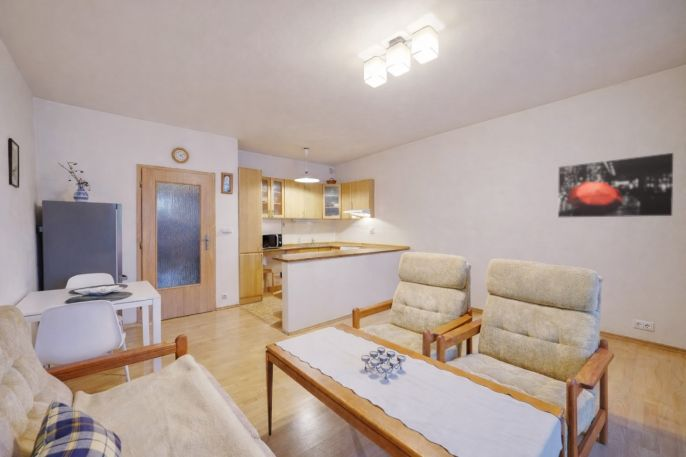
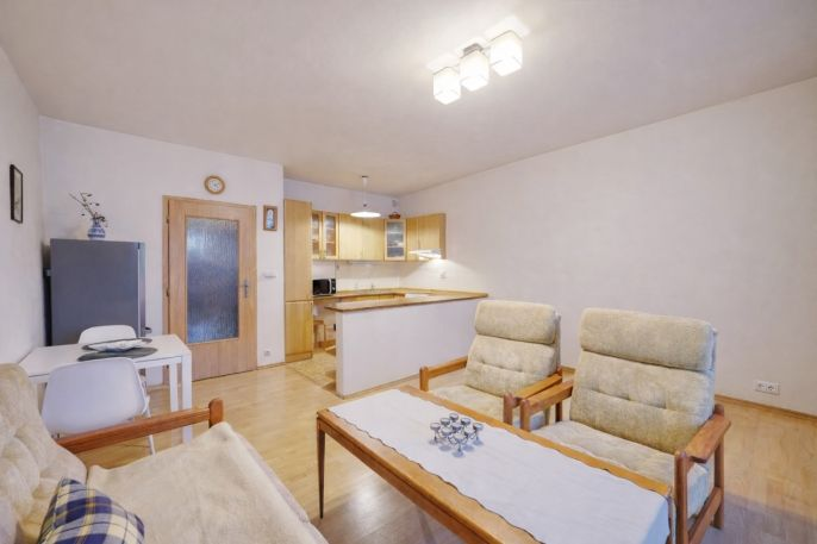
- wall art [557,152,674,218]
